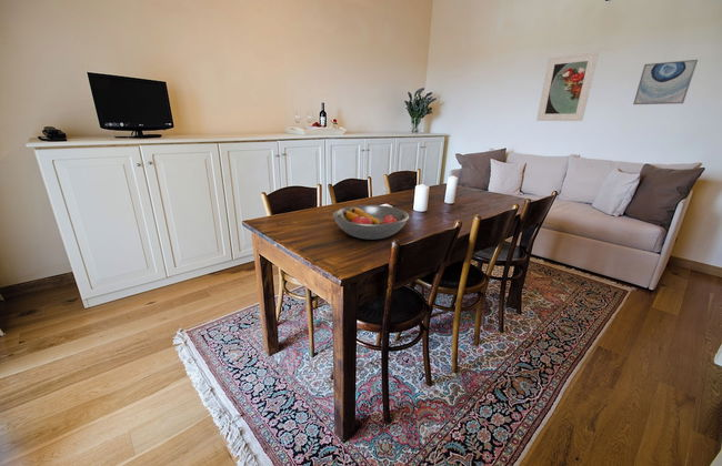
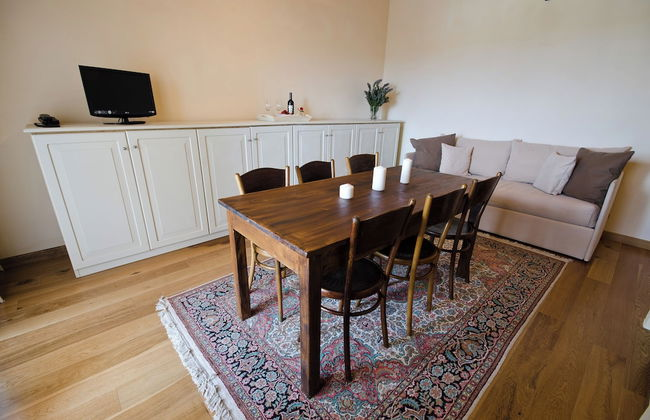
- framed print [535,51,600,122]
- wall art [632,59,699,105]
- fruit bowl [332,204,410,241]
